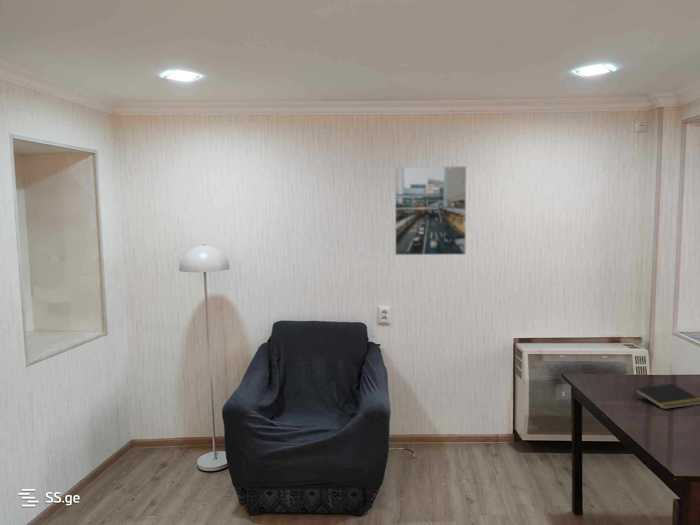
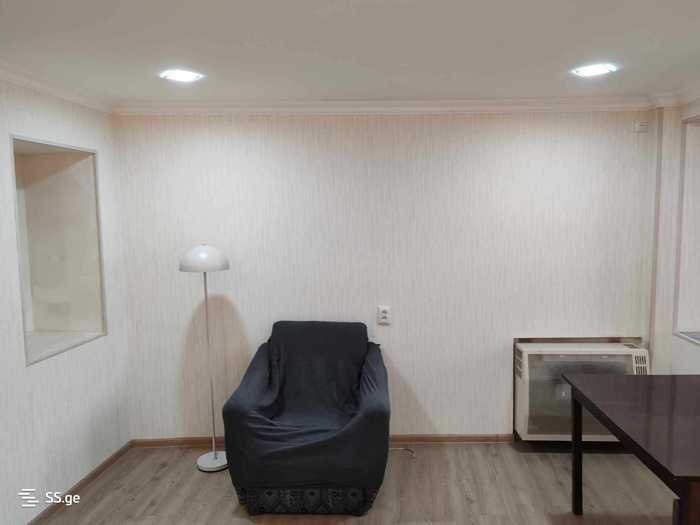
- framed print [394,165,467,256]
- notepad [633,383,700,410]
